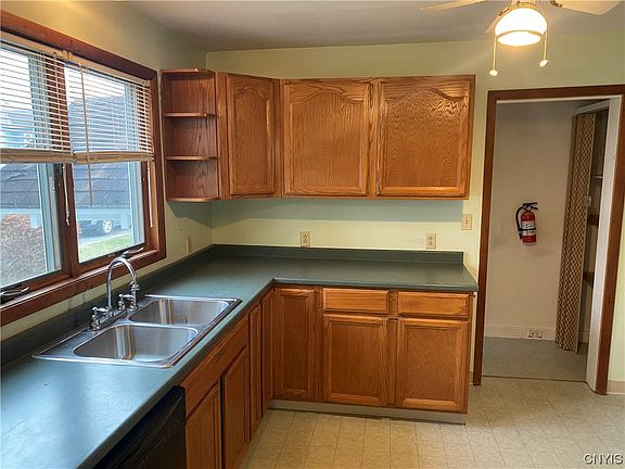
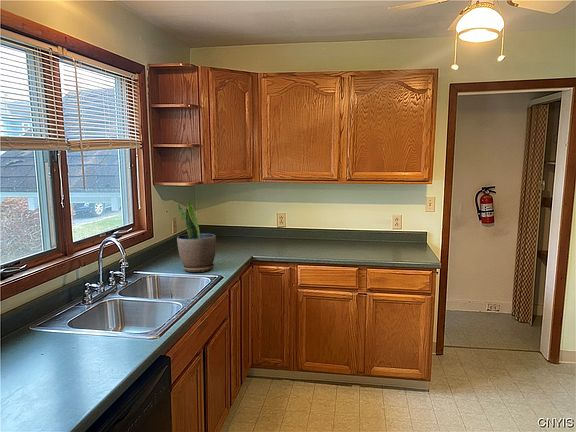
+ potted plant [176,200,217,273]
